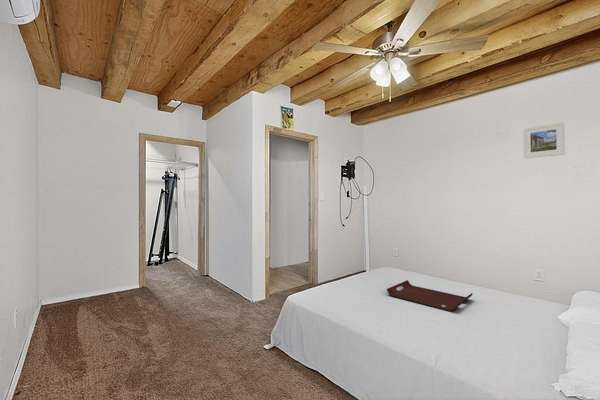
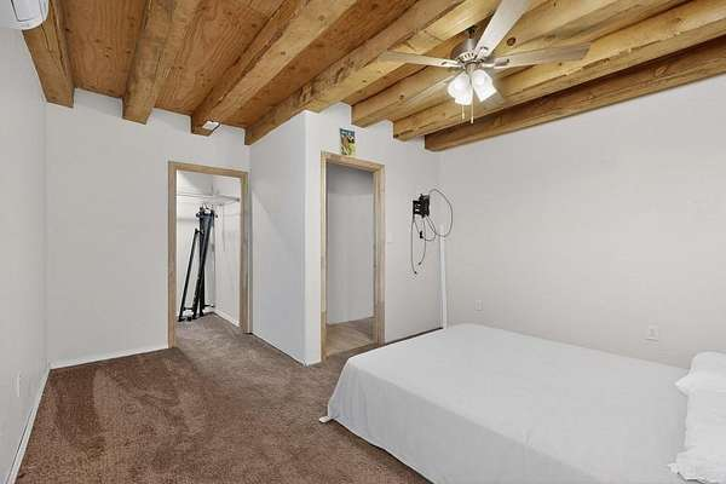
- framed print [522,121,566,160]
- serving tray [386,279,473,312]
